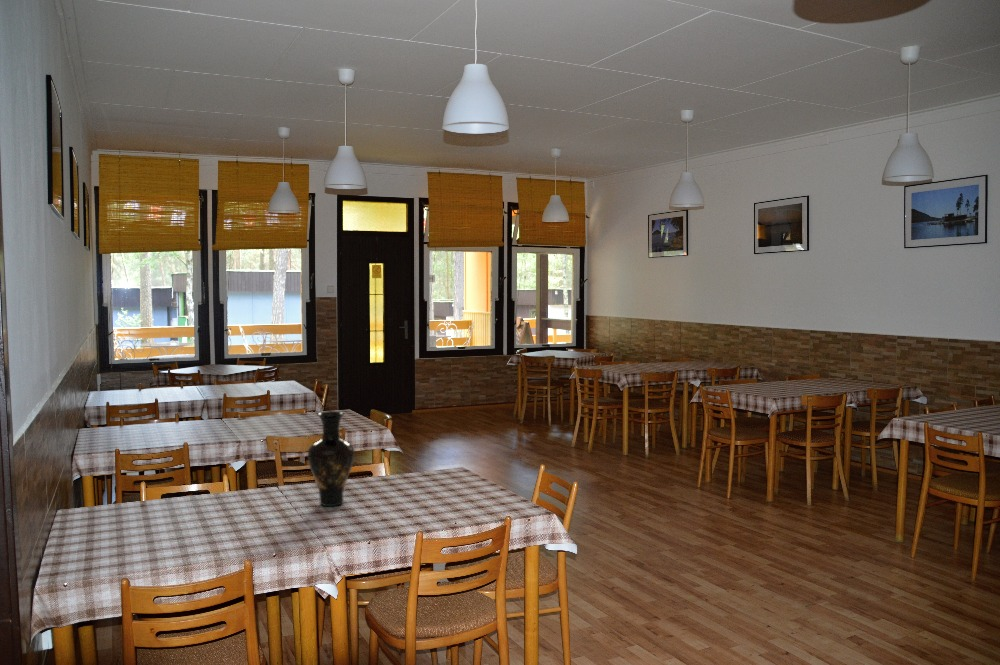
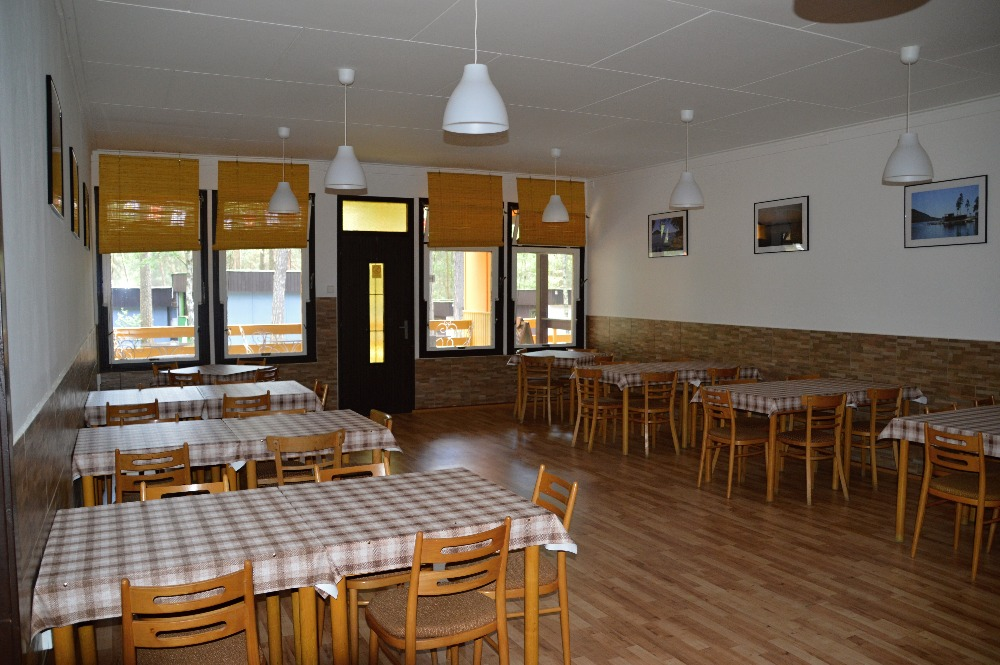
- vase [306,410,355,507]
